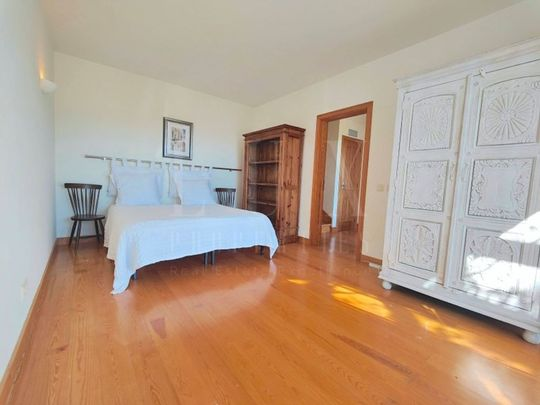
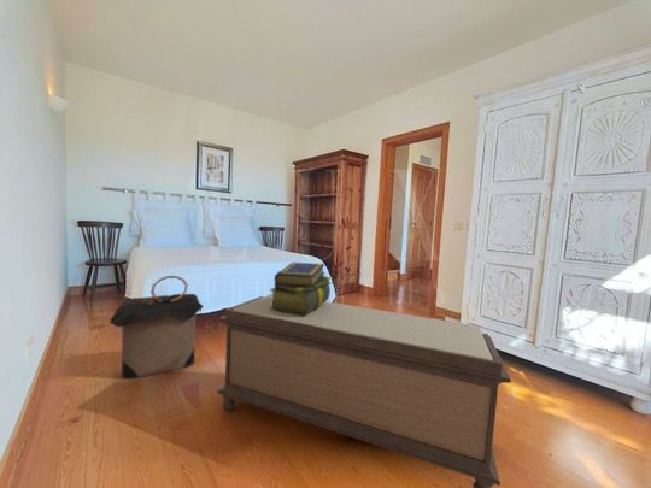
+ bench [216,293,512,488]
+ stack of books [269,261,333,317]
+ laundry hamper [108,275,205,380]
